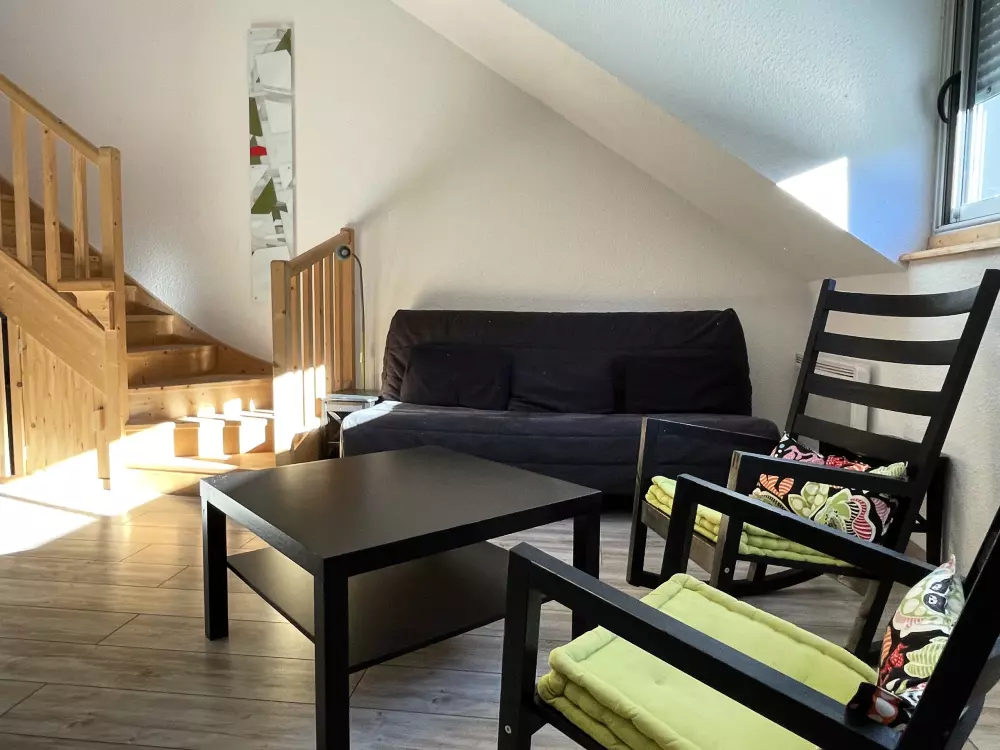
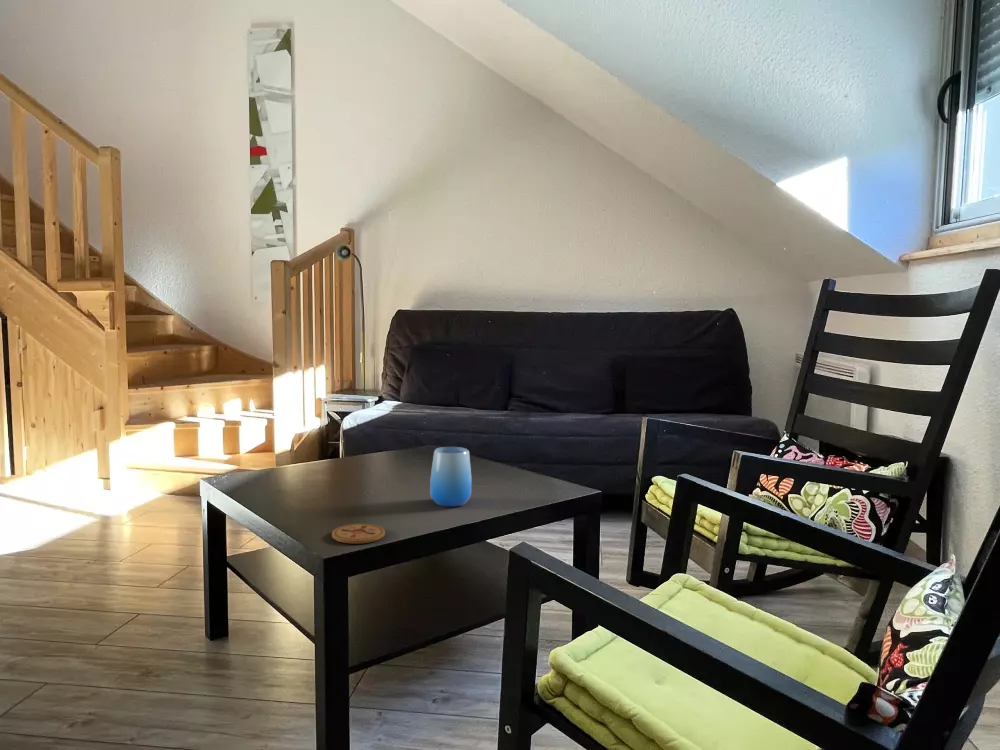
+ coaster [331,523,386,545]
+ cup [429,446,473,508]
